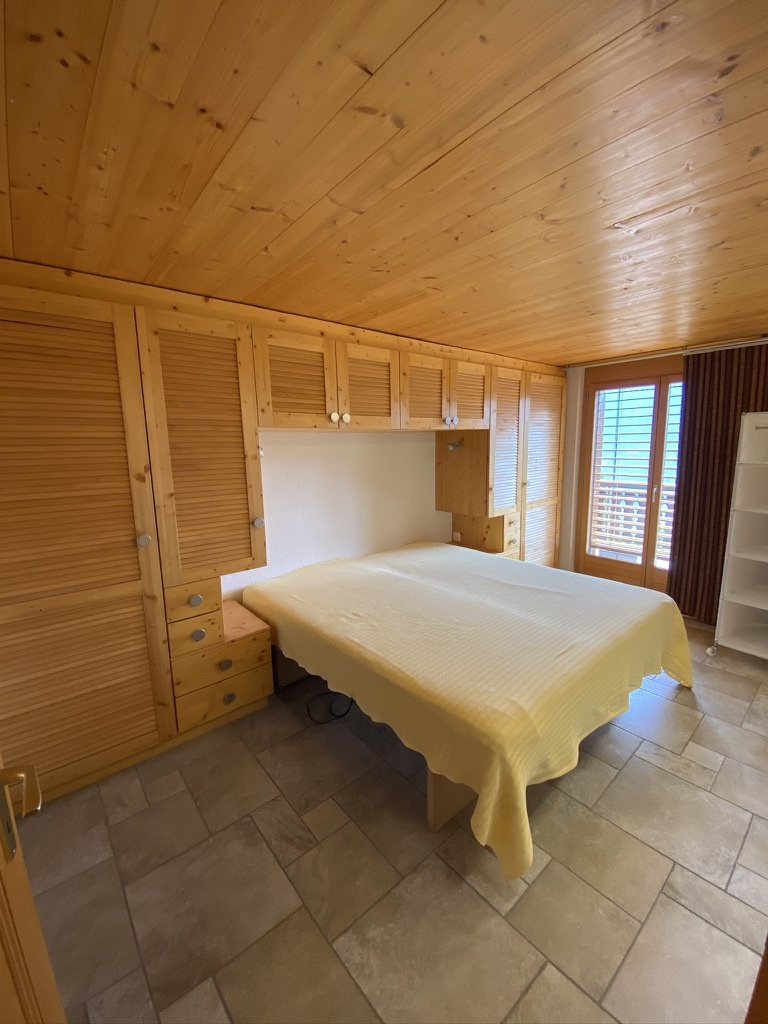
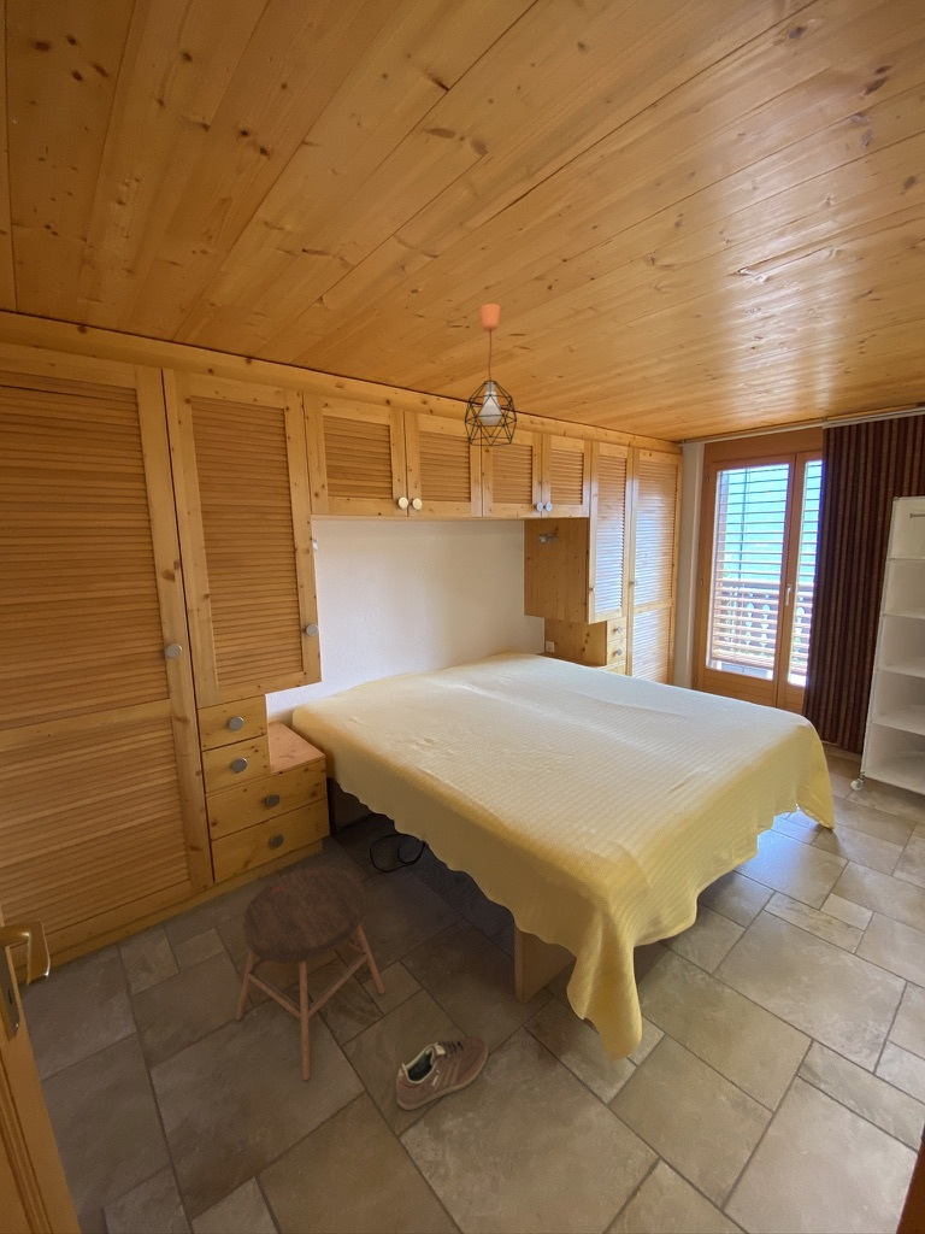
+ pendant light [464,302,518,447]
+ stool [235,865,385,1082]
+ sneaker [395,1035,489,1111]
